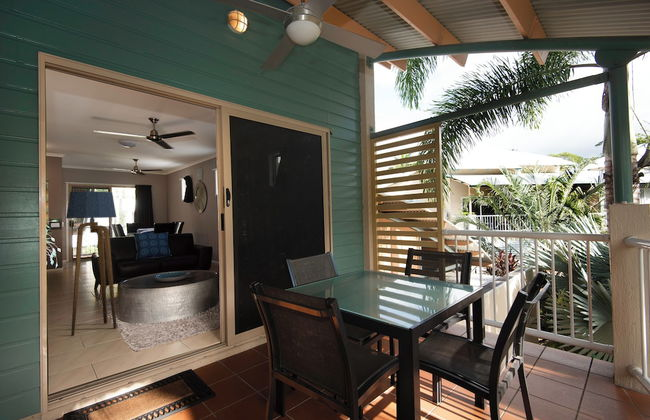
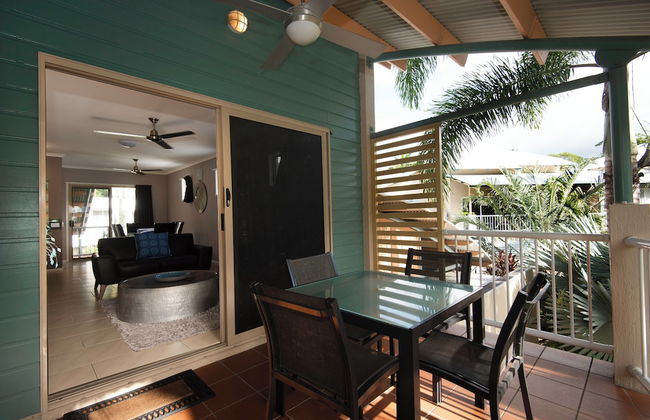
- floor lamp [65,190,118,337]
